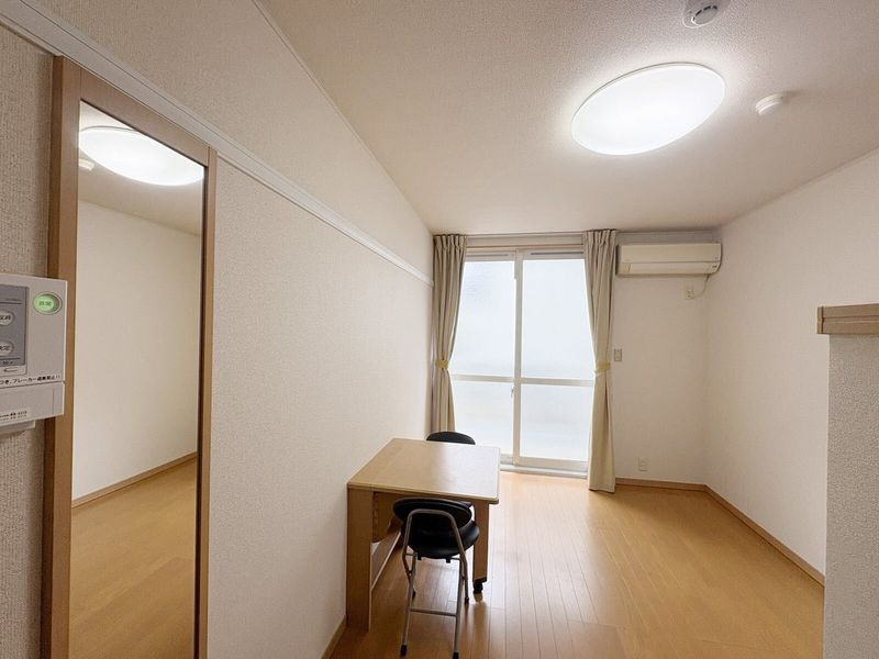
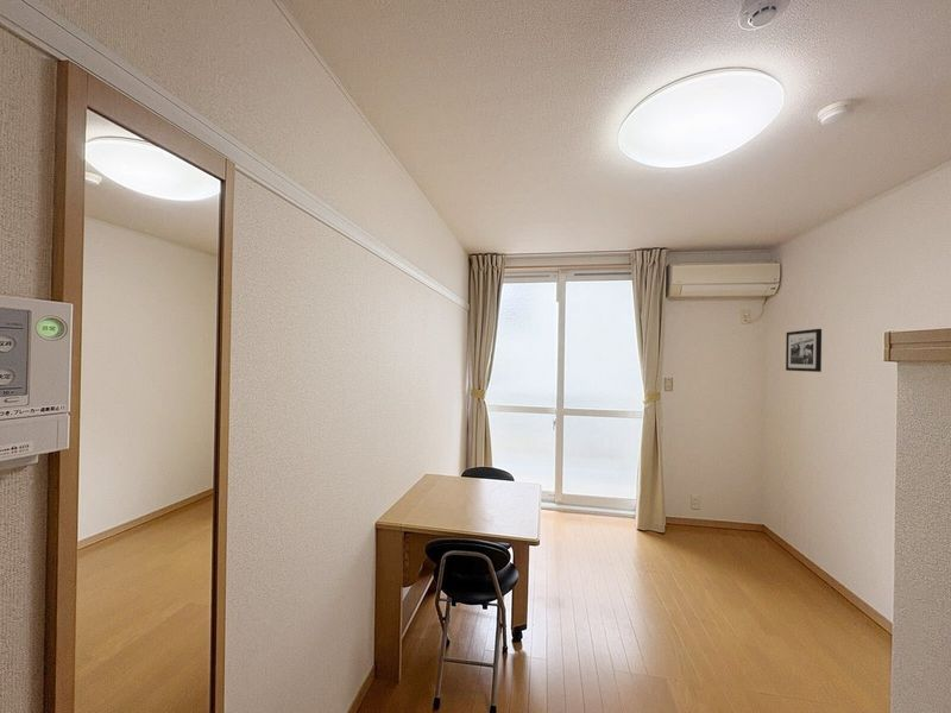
+ picture frame [785,328,823,373]
